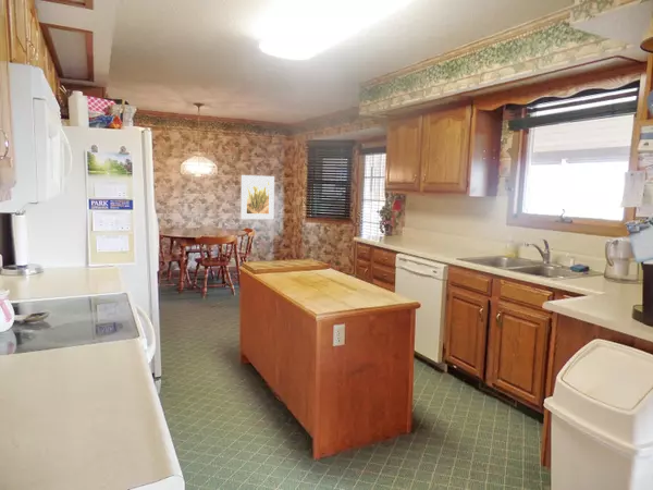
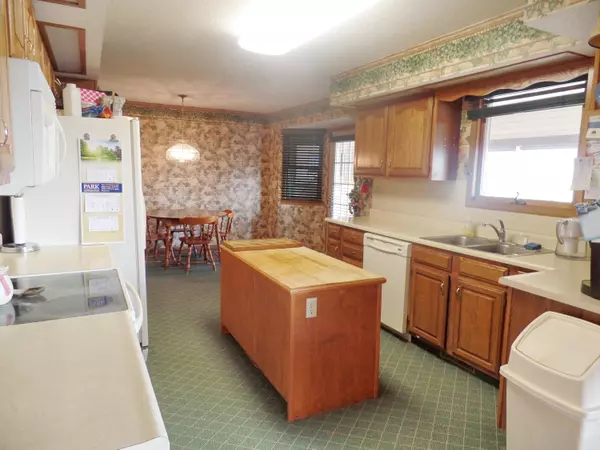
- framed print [241,174,275,220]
